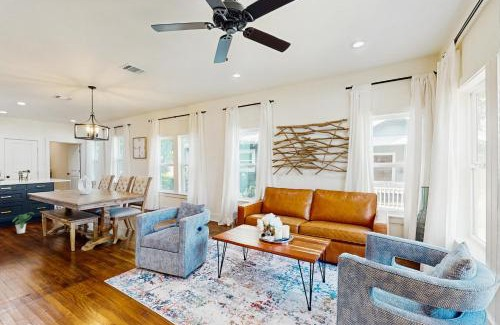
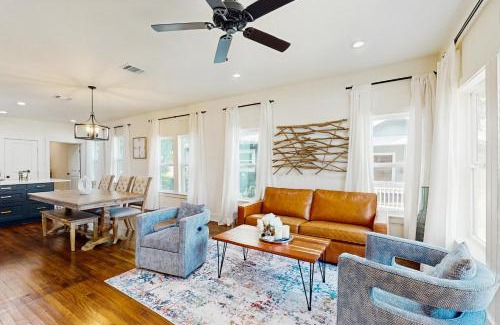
- potted plant [11,211,35,235]
